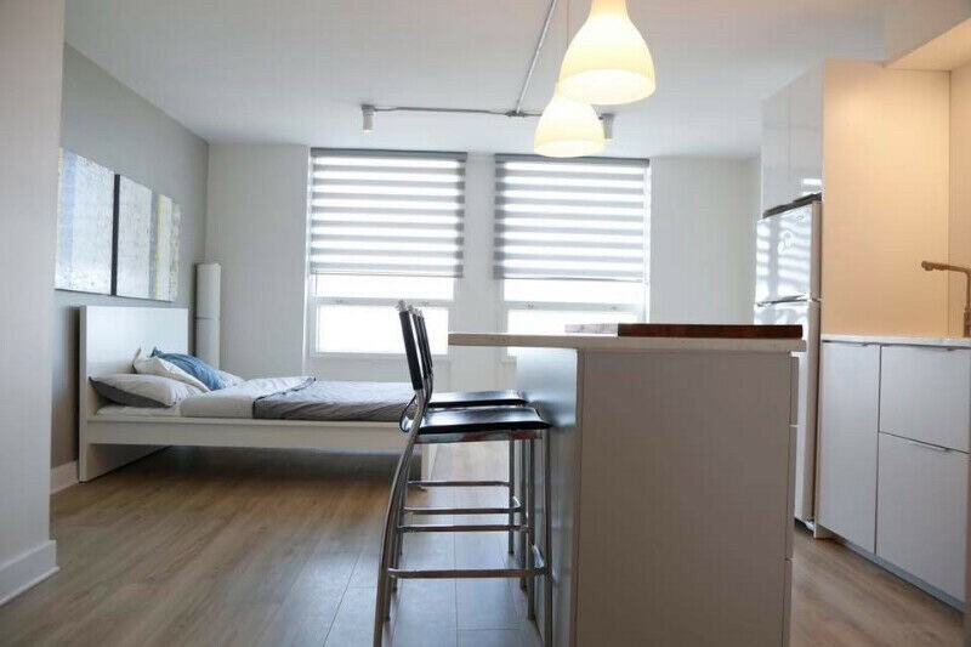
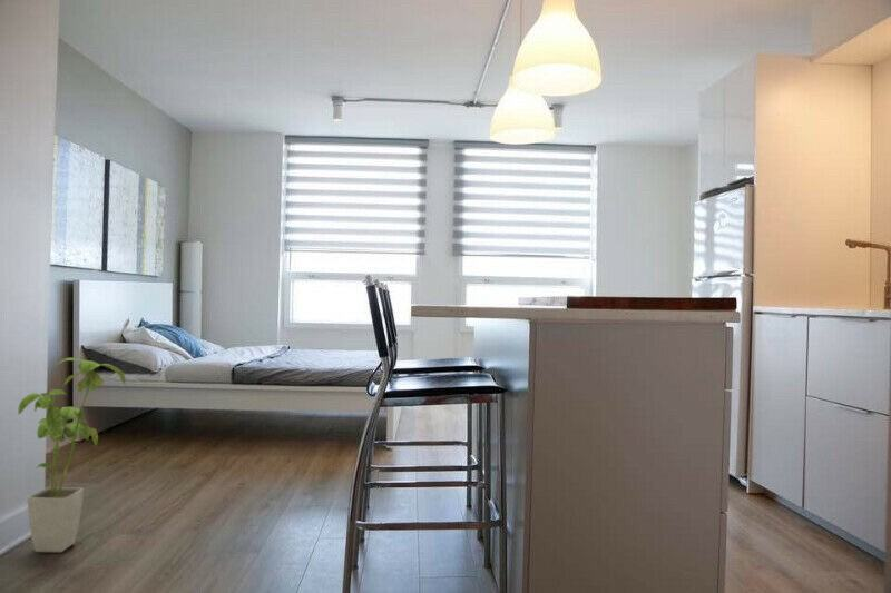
+ house plant [17,357,127,553]
